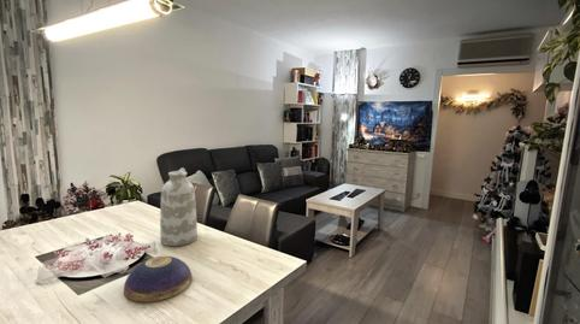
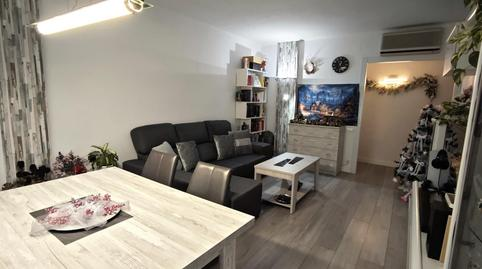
- vase [159,166,199,247]
- decorative bowl [123,255,194,304]
